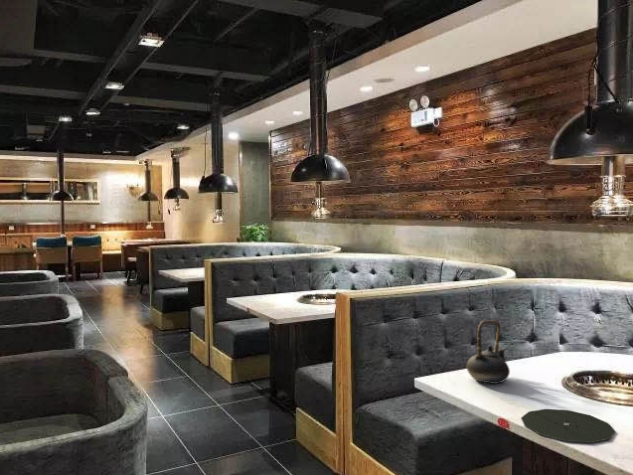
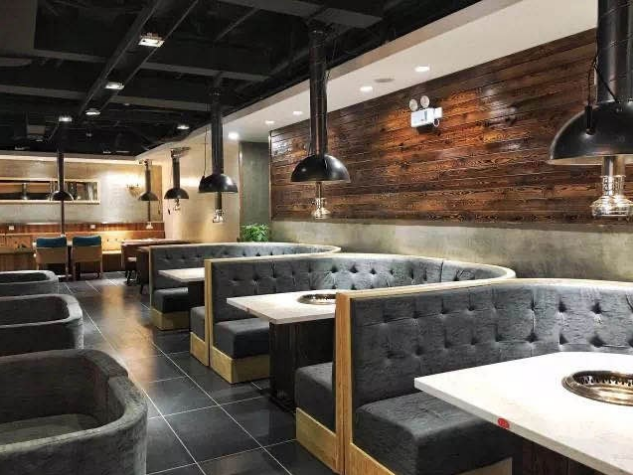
- teapot [466,319,511,385]
- plate [520,408,616,444]
